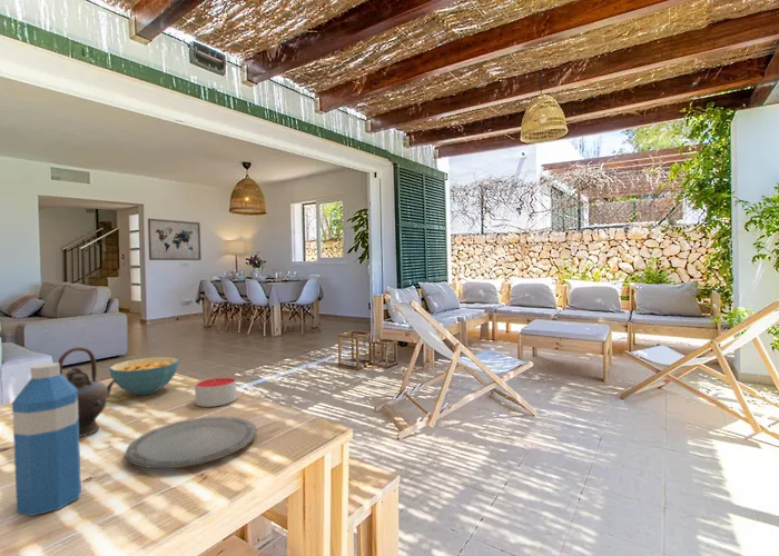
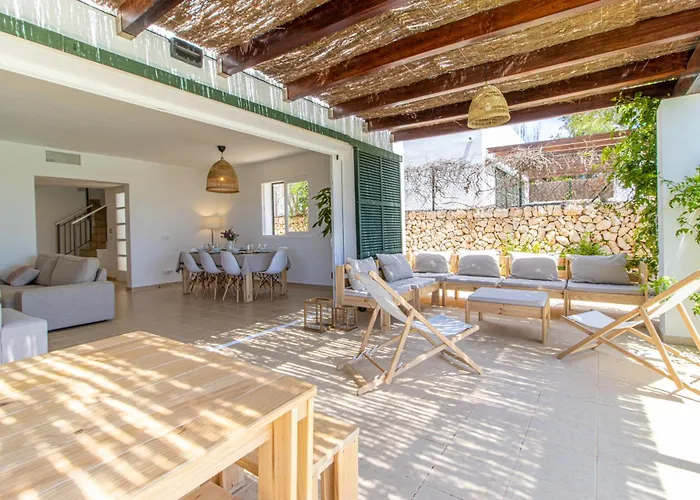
- candle [194,375,238,408]
- water bottle [11,361,82,517]
- plate [125,416,257,469]
- cereal bowl [108,356,180,396]
- teapot [57,346,119,438]
- wall art [147,218,203,261]
